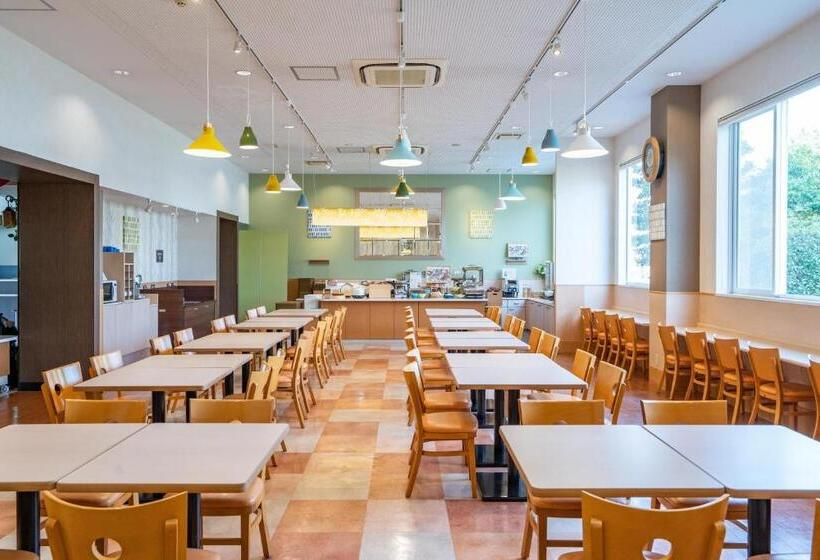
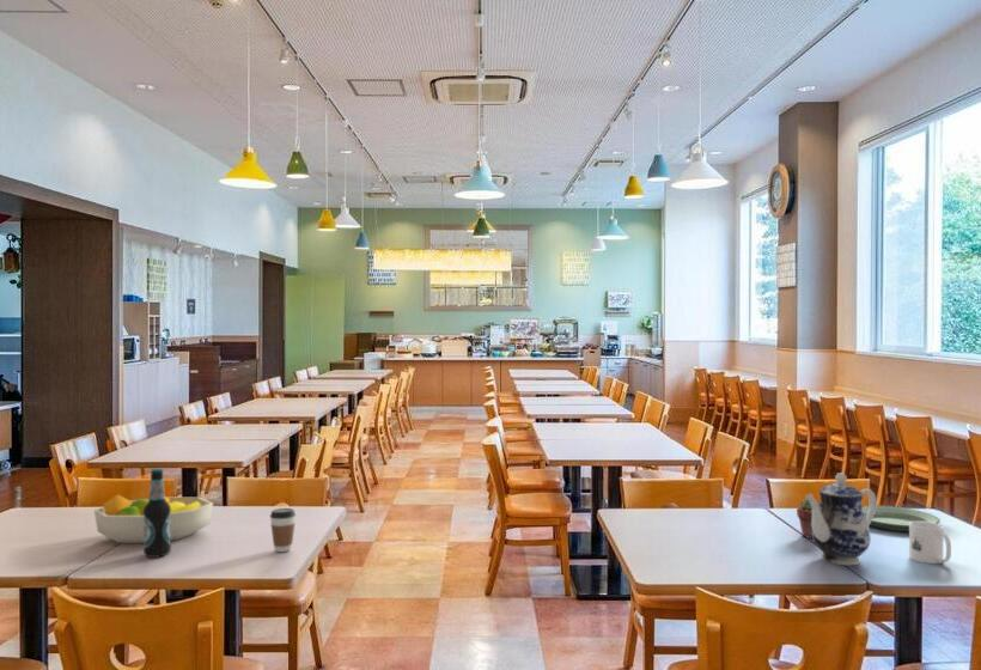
+ fruit bowl [93,493,214,544]
+ coffee cup [269,507,297,553]
+ potted succulent [796,498,819,540]
+ teapot [804,471,877,566]
+ bottle [142,468,172,559]
+ plate [863,505,942,532]
+ mug [908,522,952,565]
